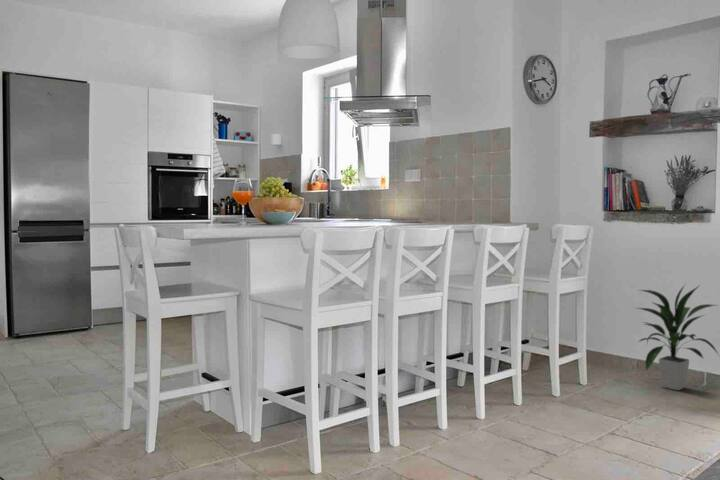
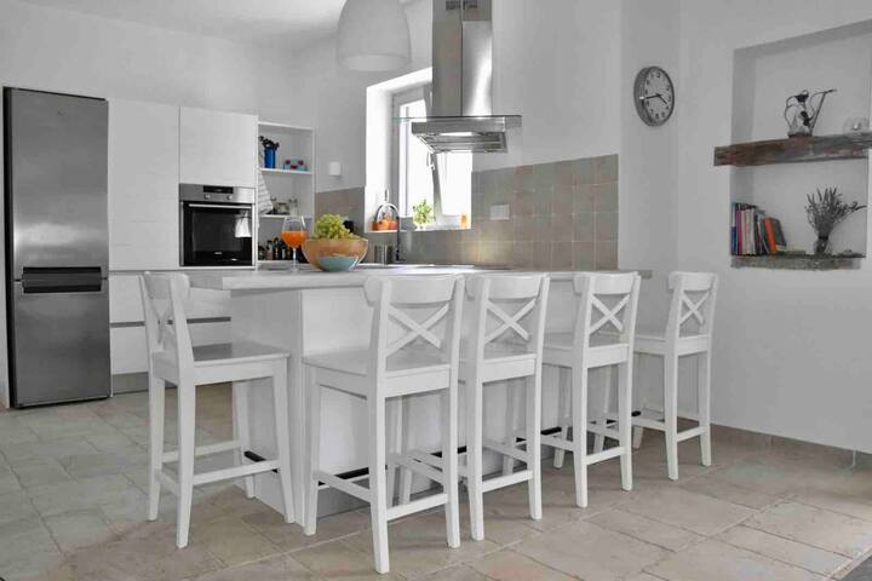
- indoor plant [630,282,720,391]
